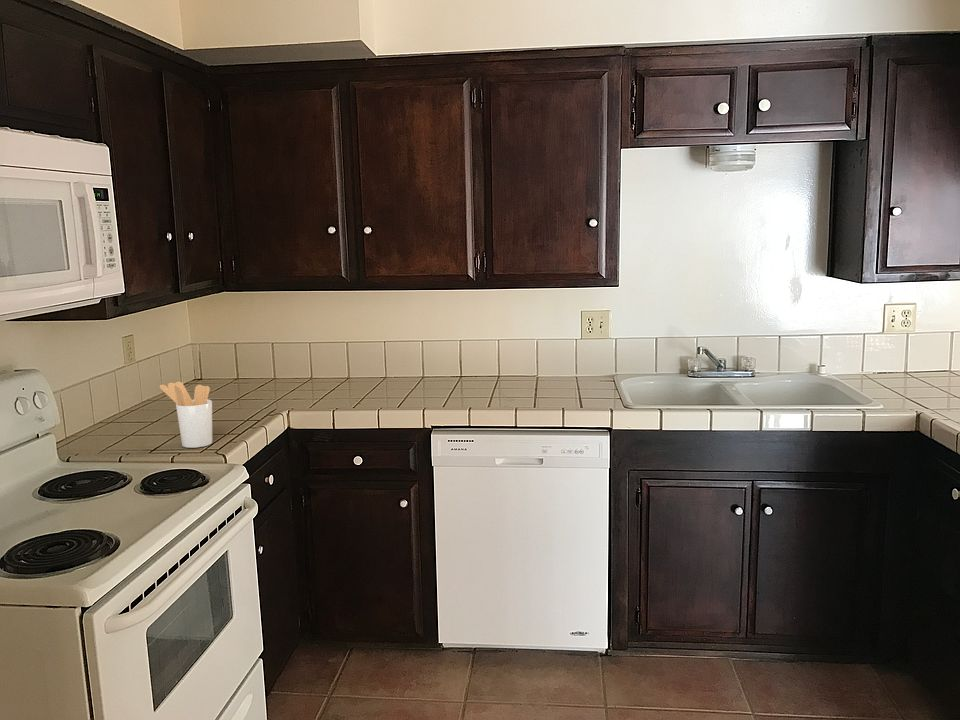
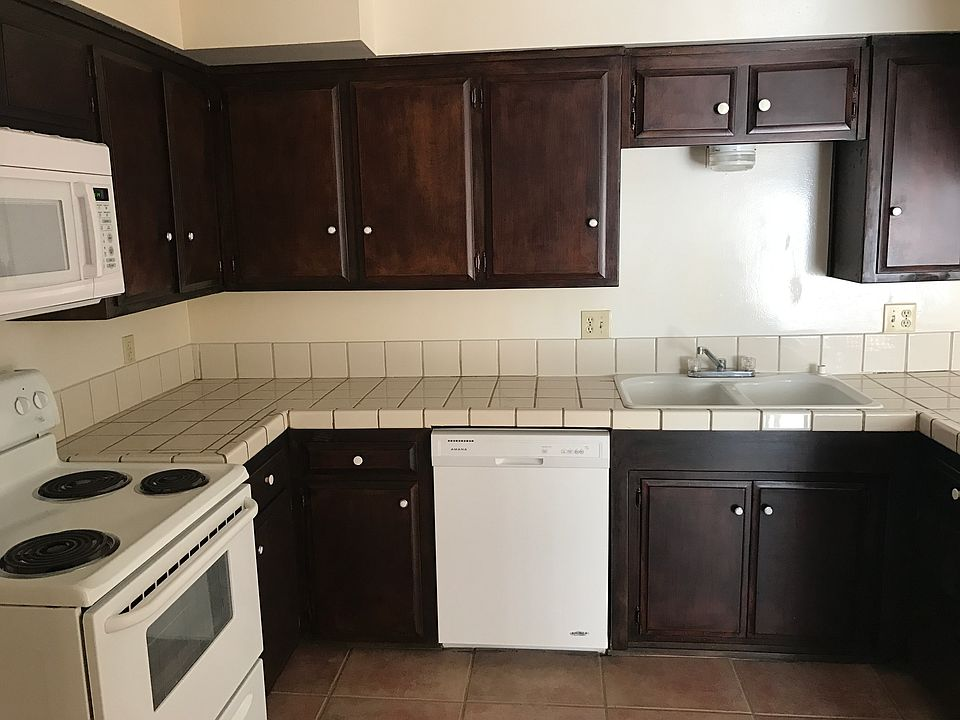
- utensil holder [159,381,213,449]
